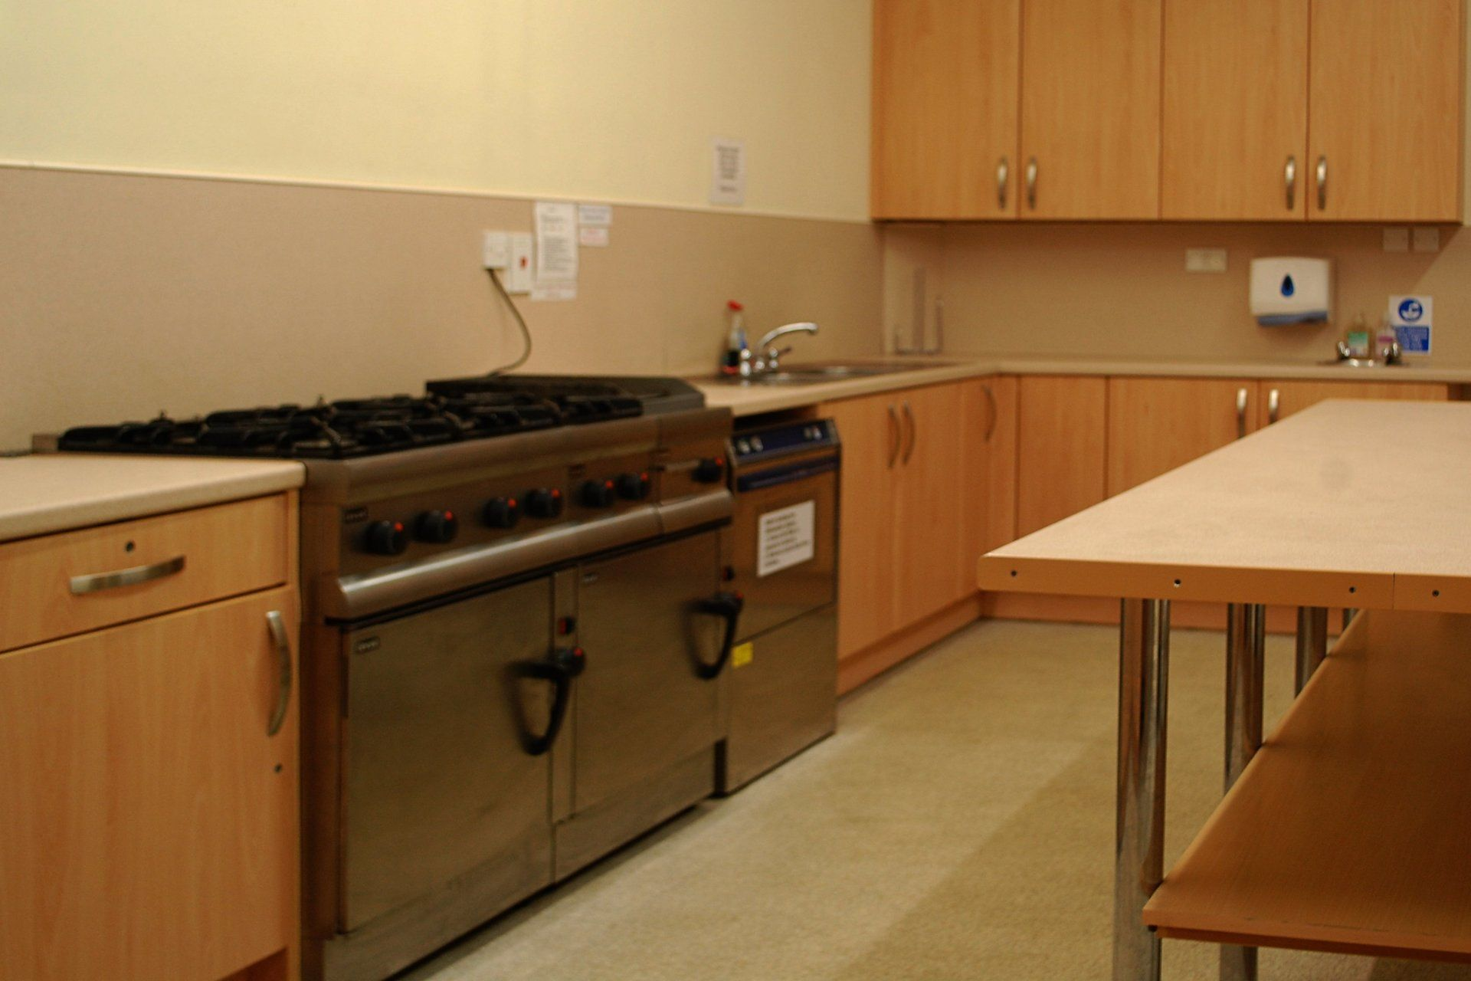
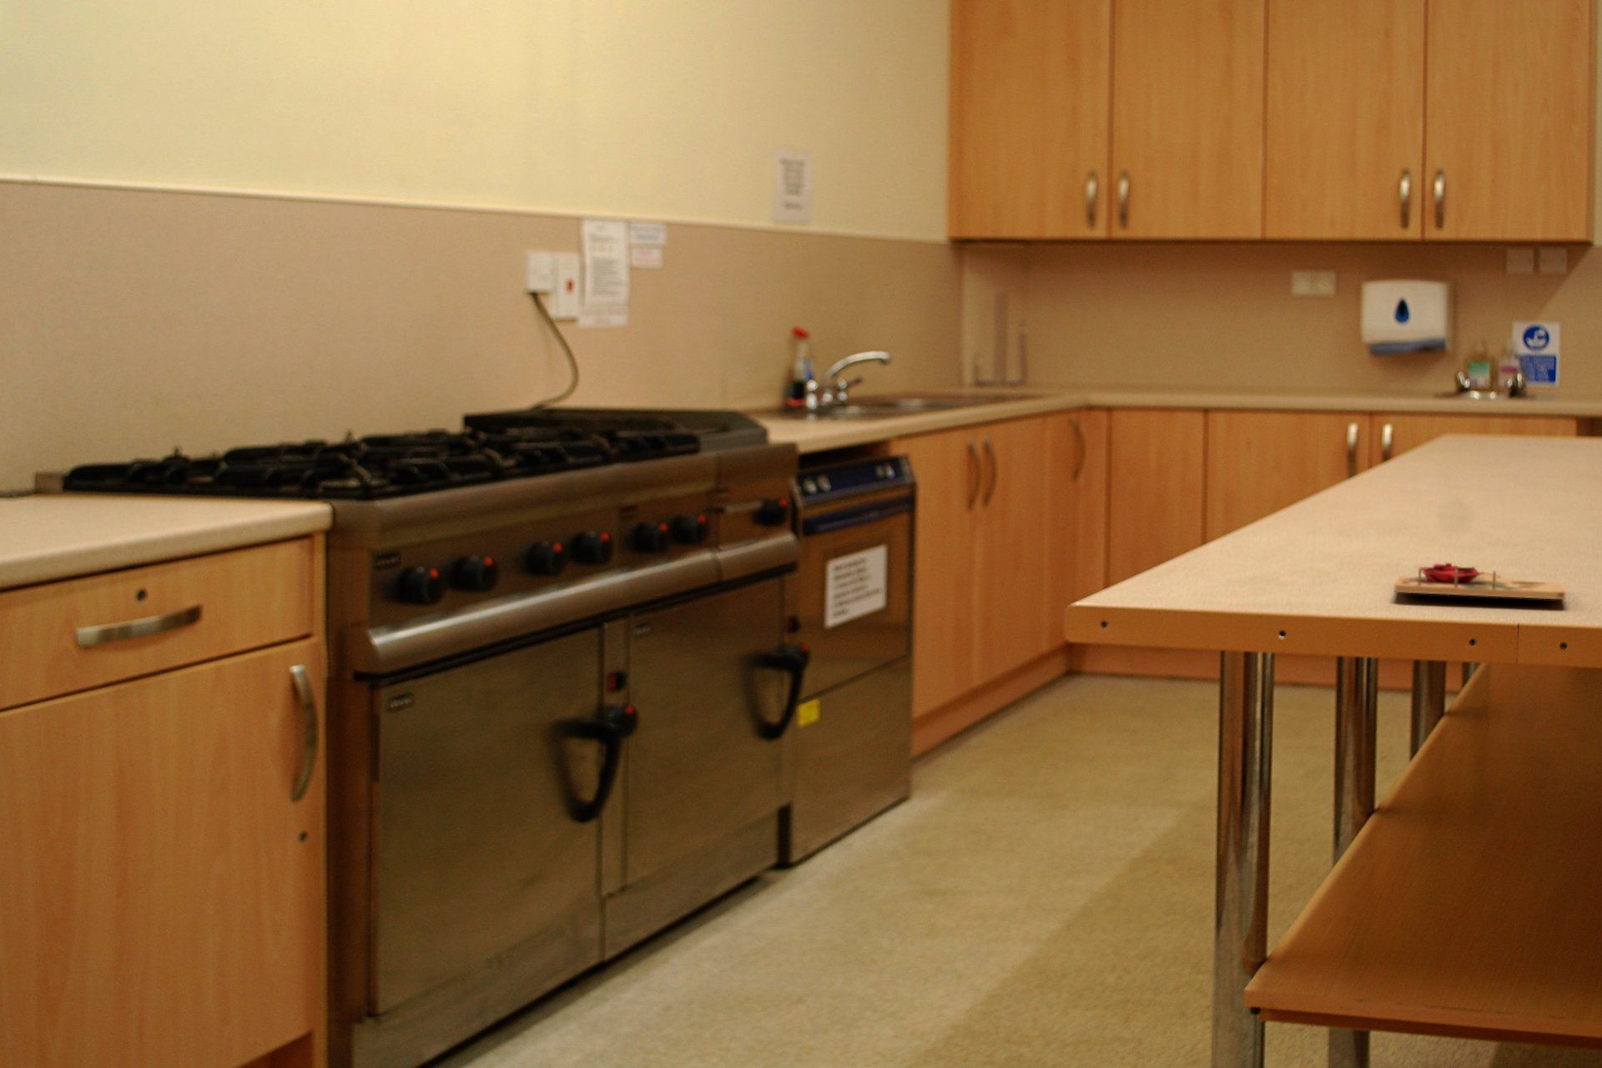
+ cutting board [1393,561,1566,600]
